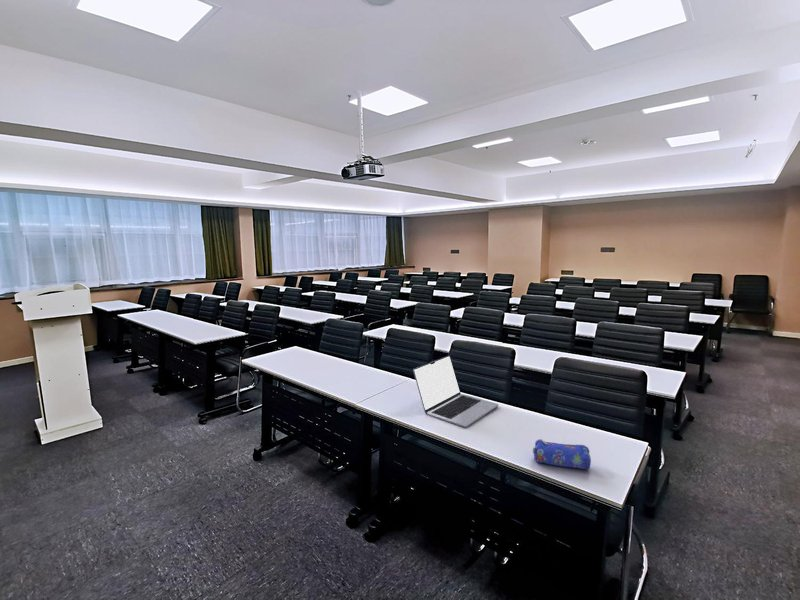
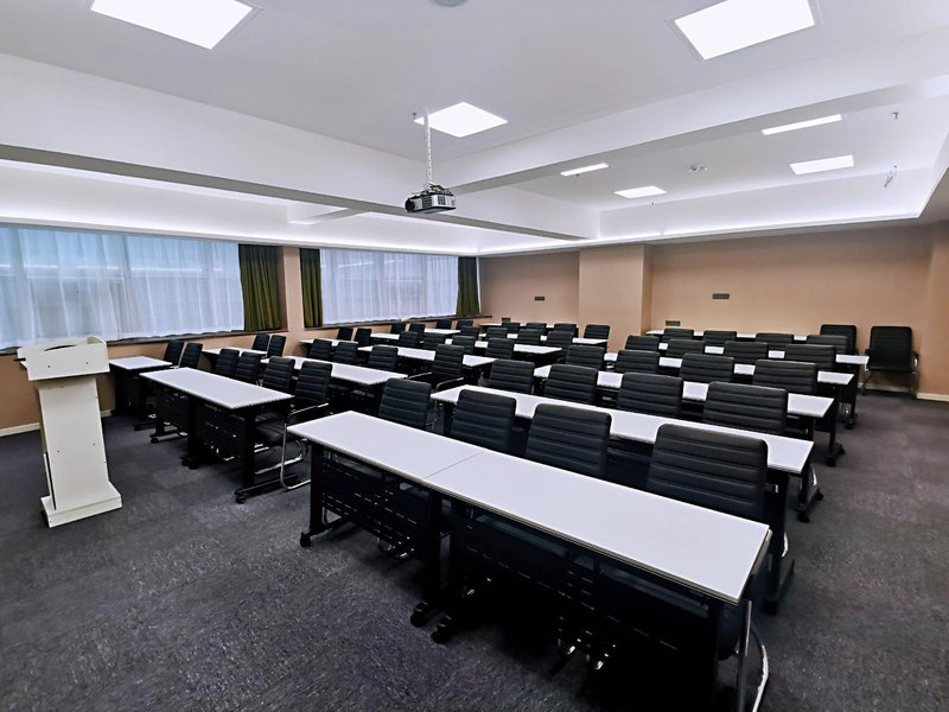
- laptop [412,355,499,429]
- pencil case [532,438,592,471]
